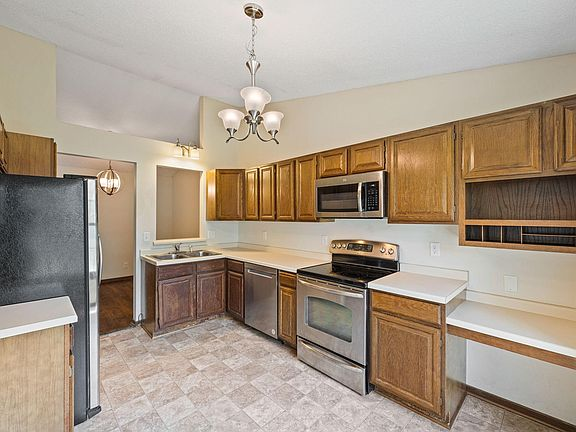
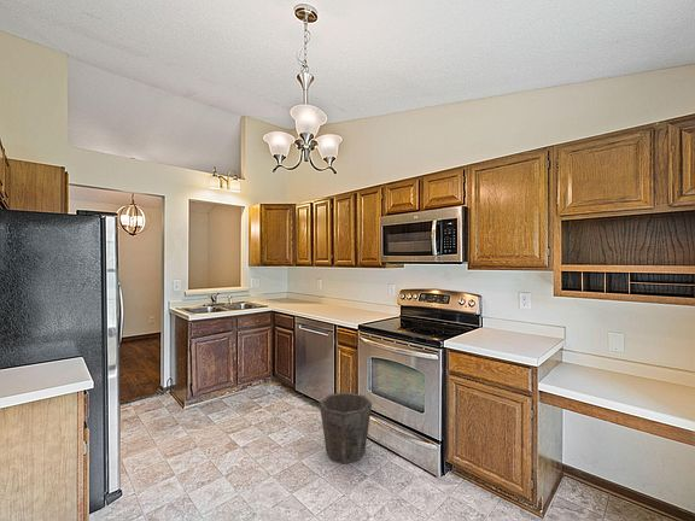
+ waste bin [319,391,373,466]
